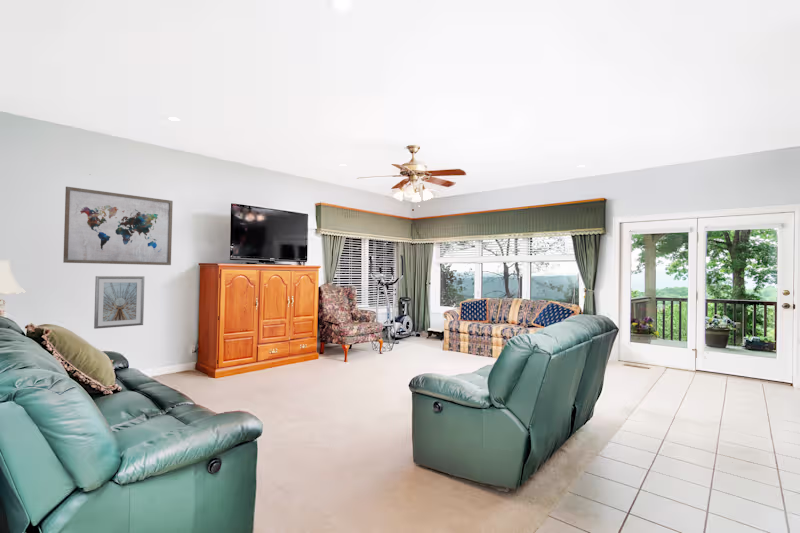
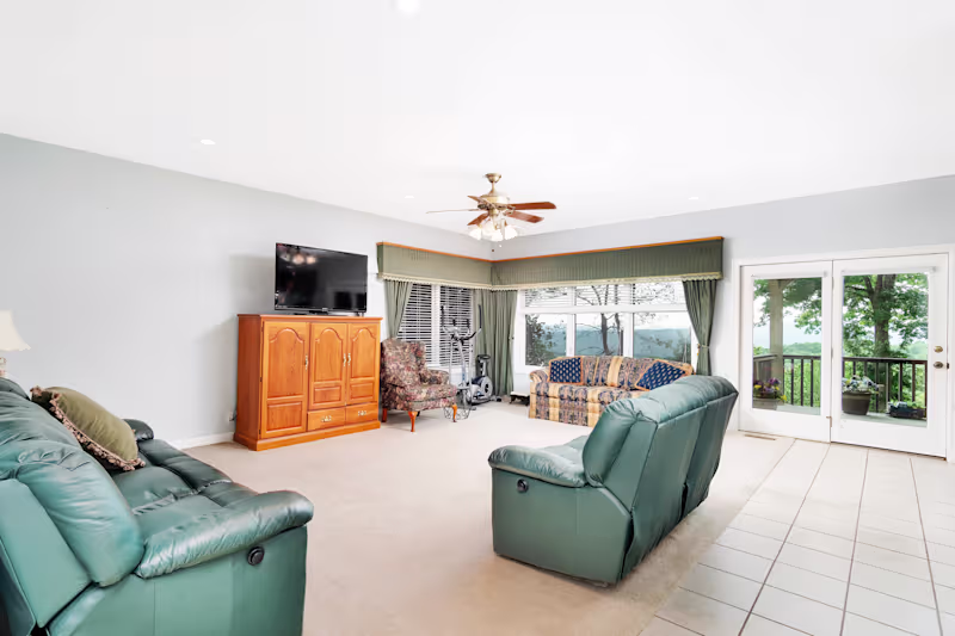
- picture frame [93,275,146,330]
- wall art [62,186,174,266]
